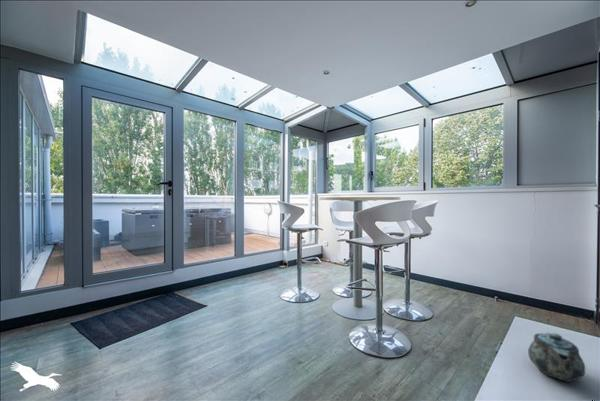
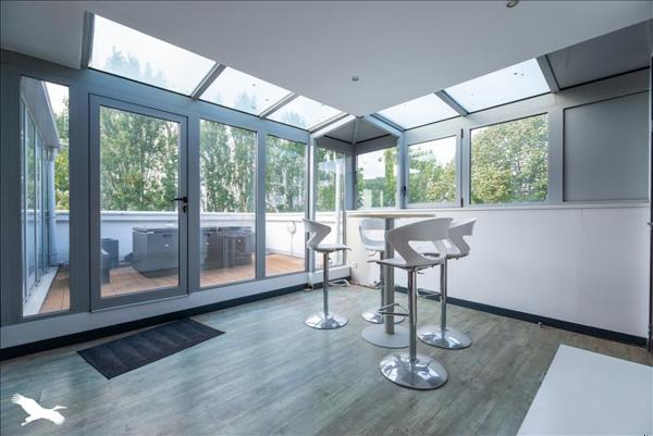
- chinaware [527,332,586,383]
